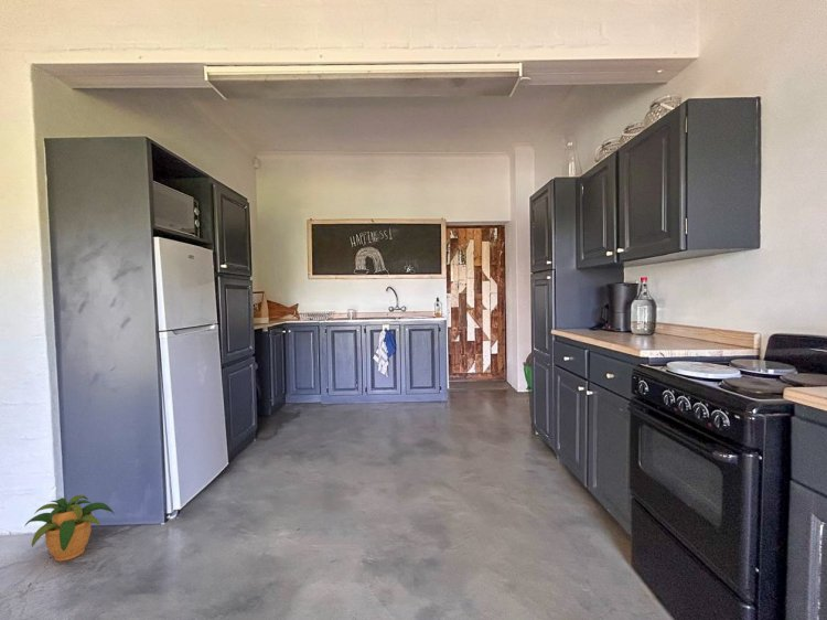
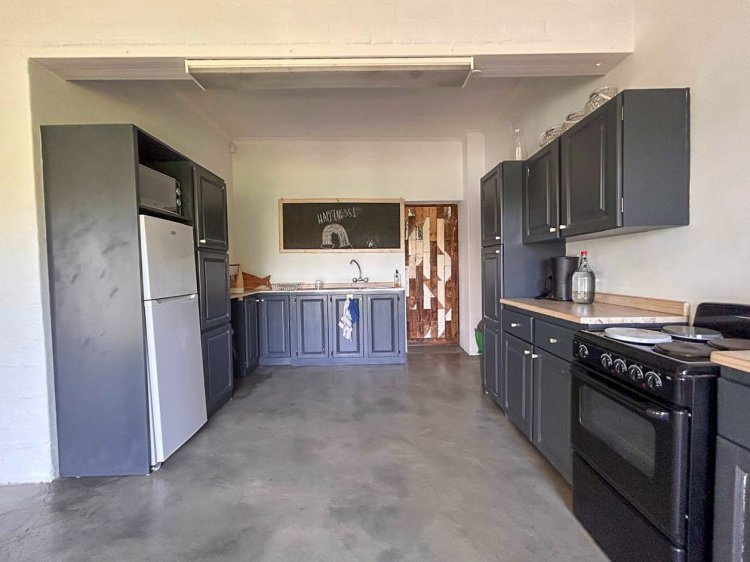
- potted plant [24,494,115,563]
